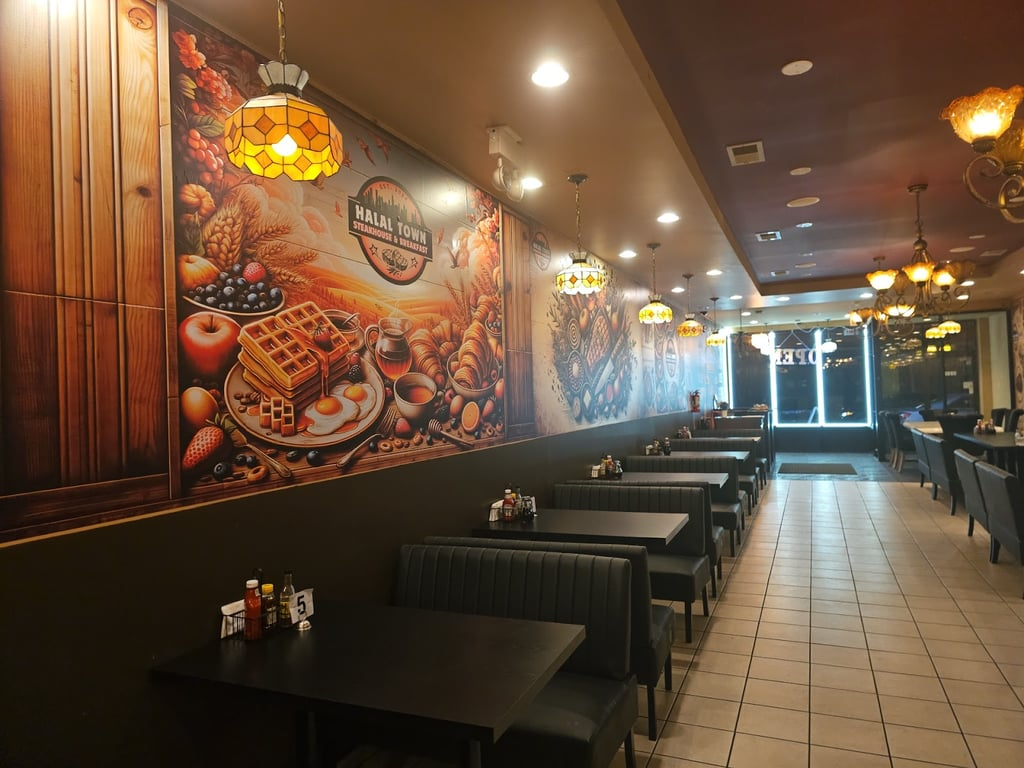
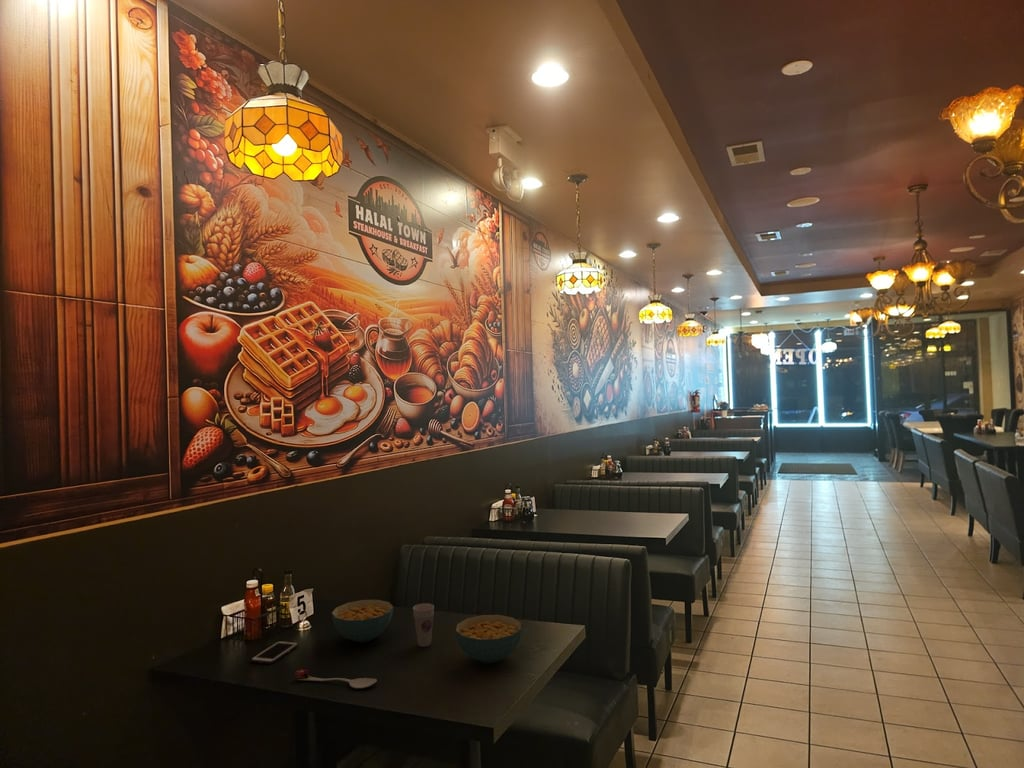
+ cereal bowl [455,614,522,664]
+ cereal bowl [331,599,394,644]
+ spoon [294,668,378,689]
+ cell phone [250,640,300,665]
+ cup [412,602,435,648]
